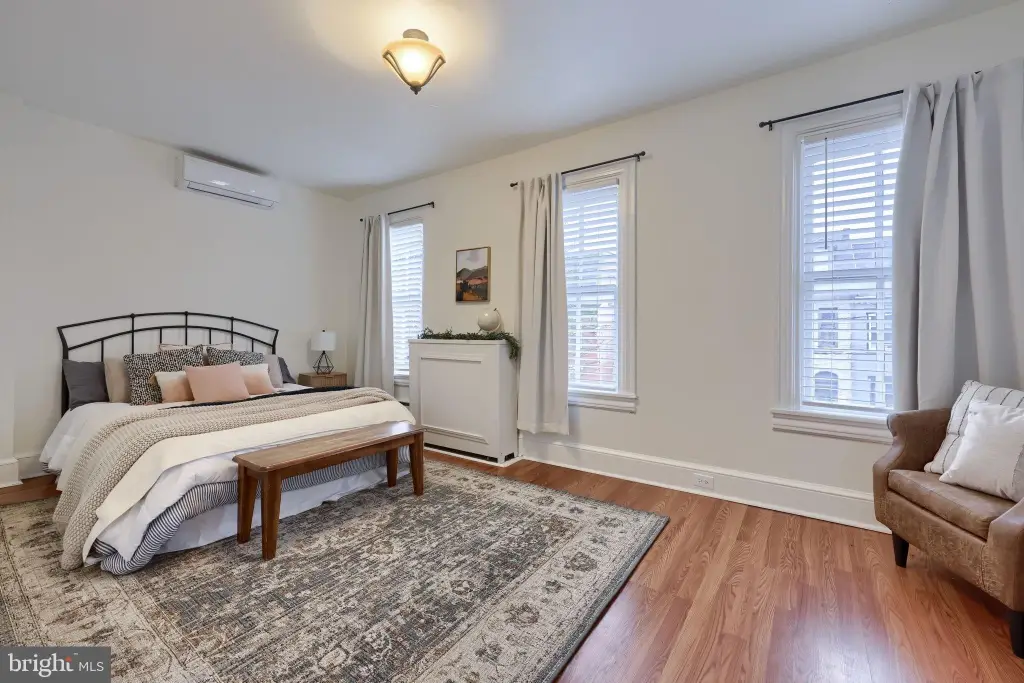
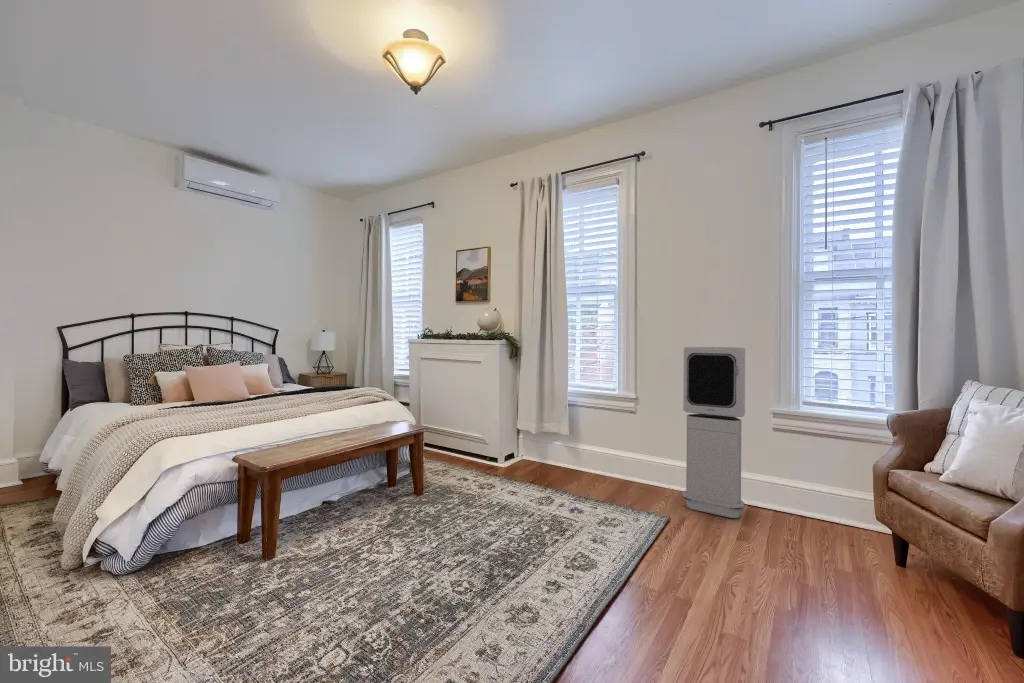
+ air purifier [682,346,746,519]
